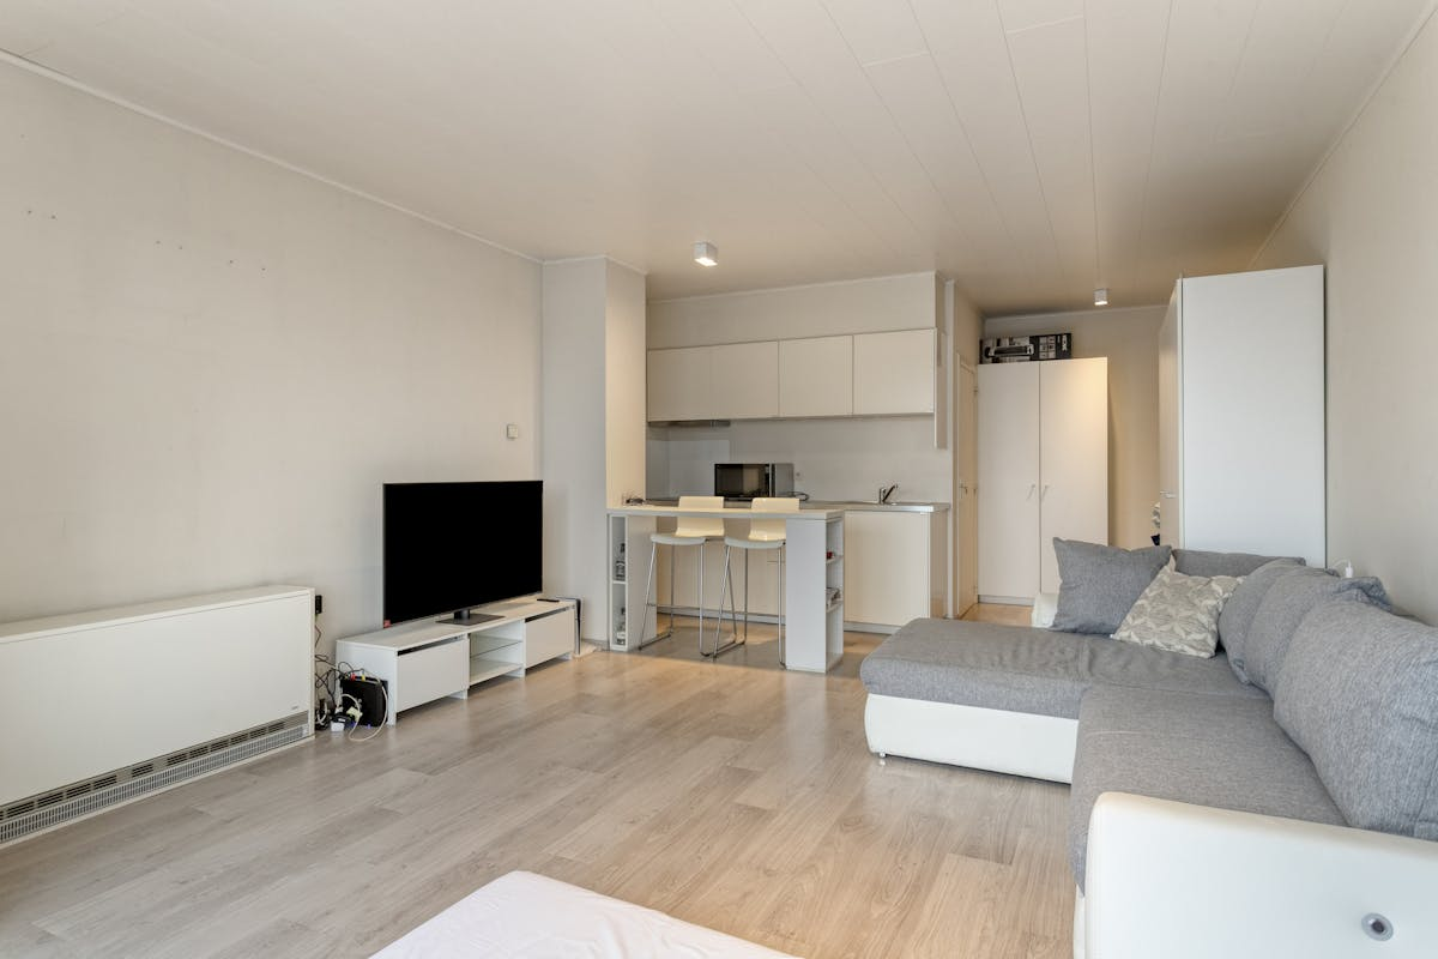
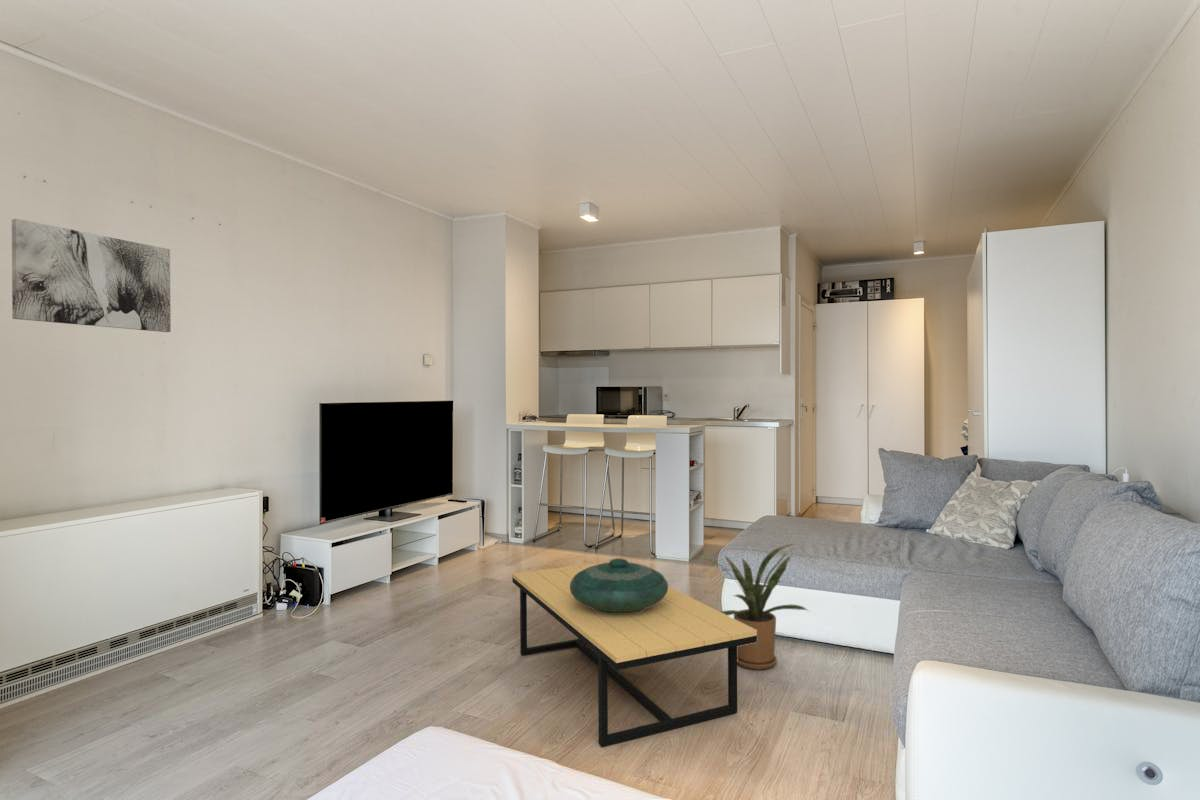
+ decorative bowl [570,557,669,615]
+ house plant [696,543,811,671]
+ coffee table [511,561,757,748]
+ wall art [11,218,172,333]
